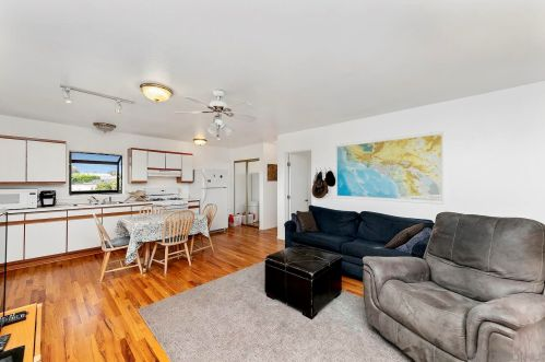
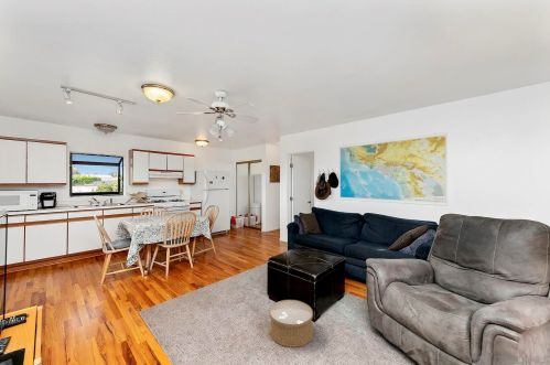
+ woven basket [268,299,314,348]
